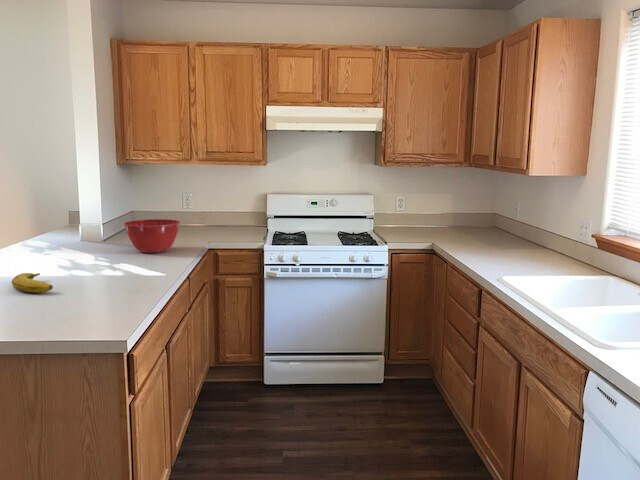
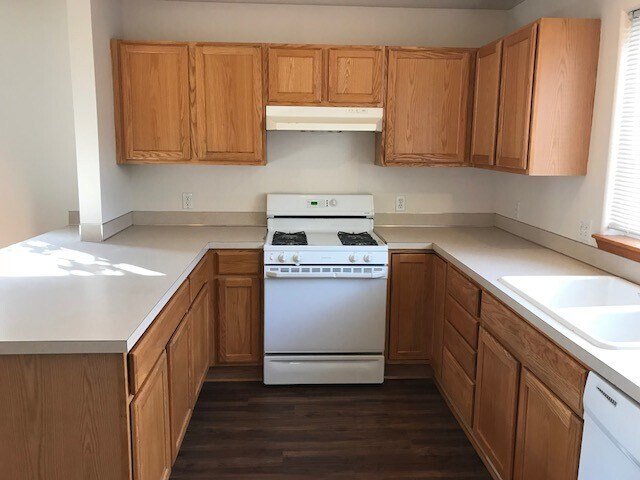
- mixing bowl [123,218,181,254]
- banana [11,272,54,294]
